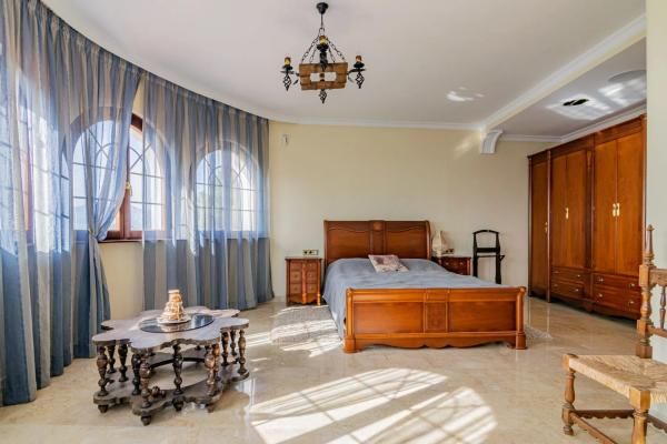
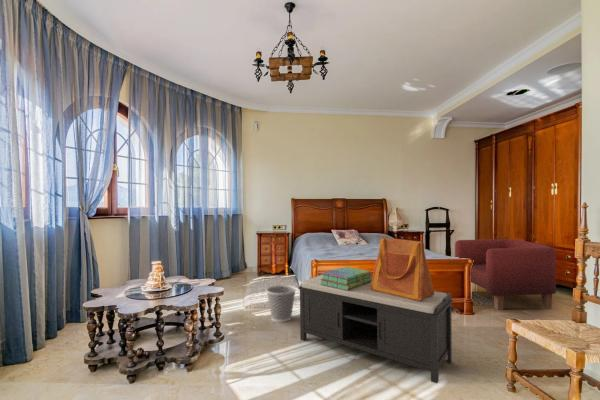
+ armchair [454,238,557,311]
+ bench [297,273,454,384]
+ stack of books [320,266,373,290]
+ wastebasket [265,284,297,323]
+ tote bag [370,236,435,301]
